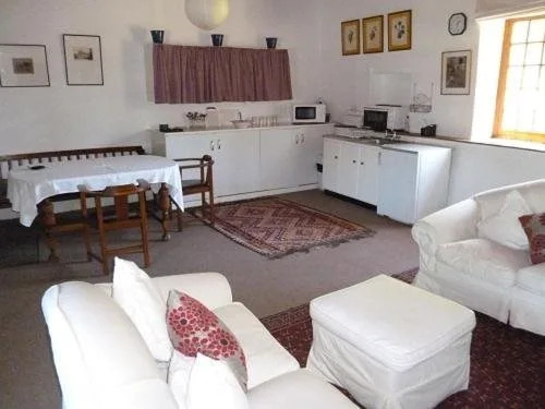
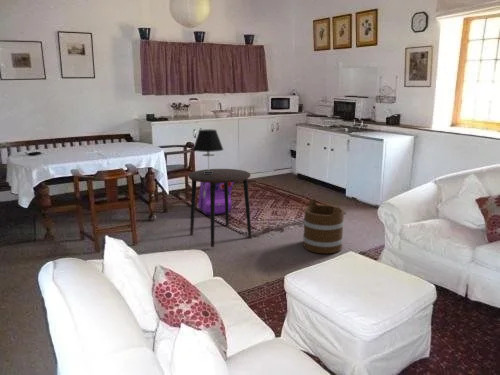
+ backpack [197,182,235,216]
+ side table [187,168,253,248]
+ table lamp [192,128,224,174]
+ bucket [302,198,345,254]
